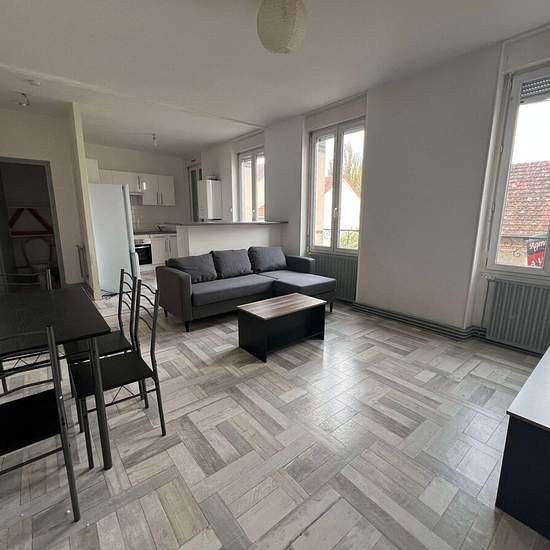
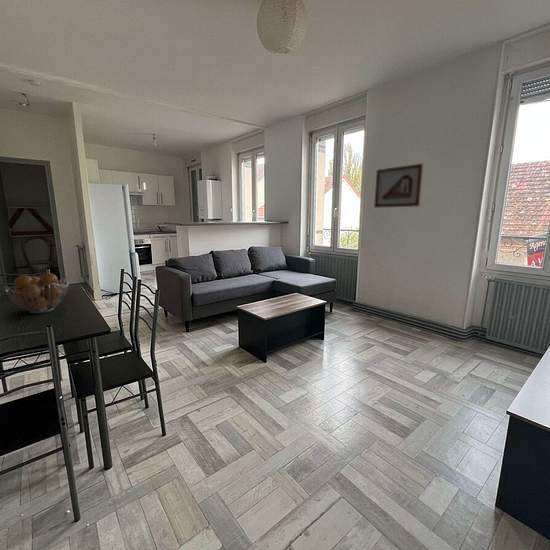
+ fruit basket [3,272,70,314]
+ picture frame [373,163,424,209]
